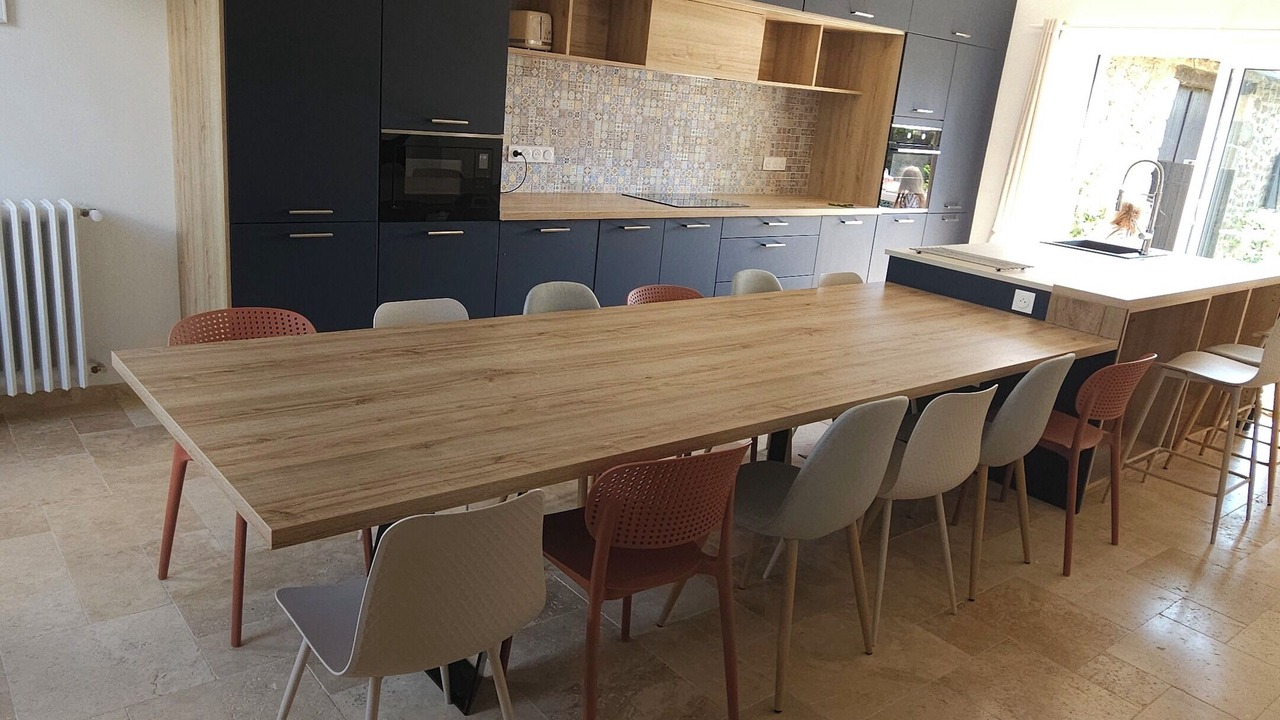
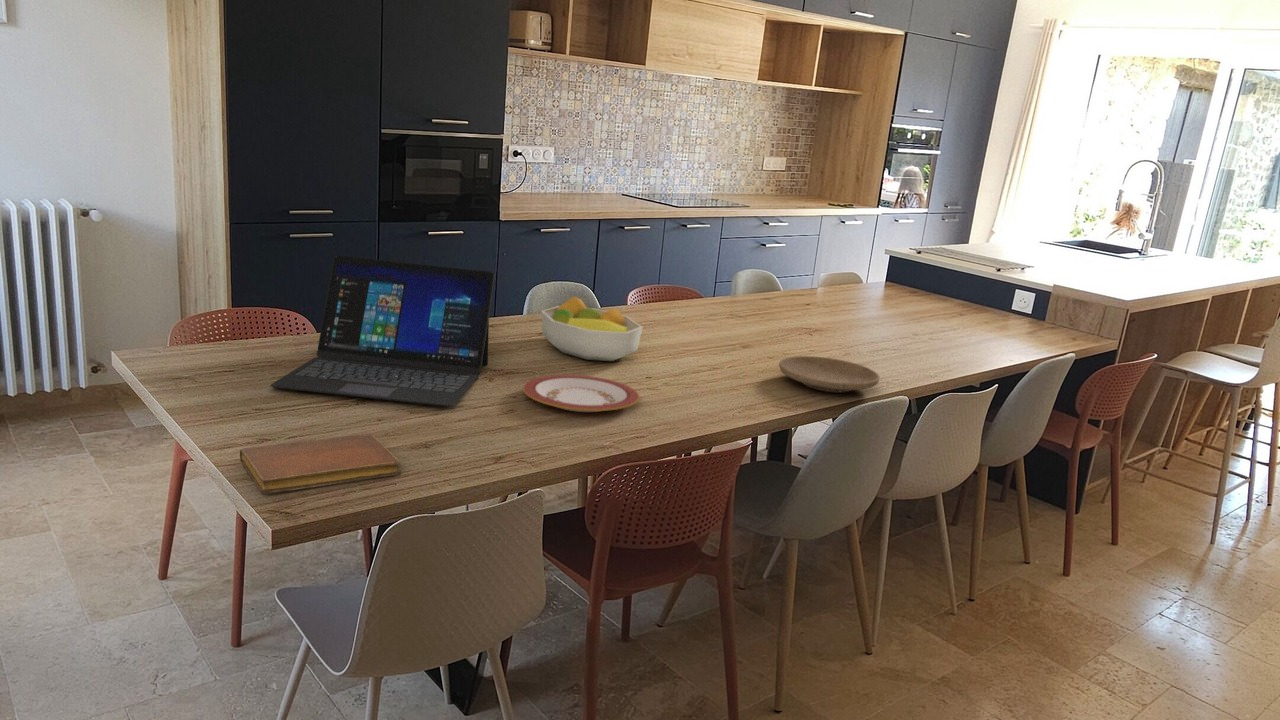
+ fruit bowl [540,295,644,362]
+ plate [522,374,640,413]
+ notebook [239,433,401,494]
+ laptop [269,255,496,408]
+ plate [778,355,881,393]
